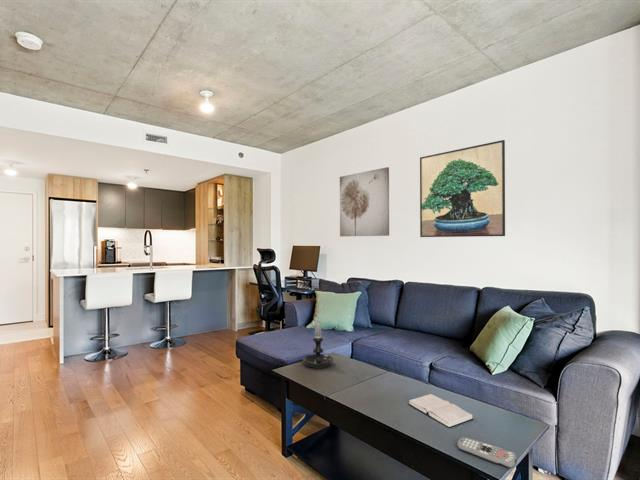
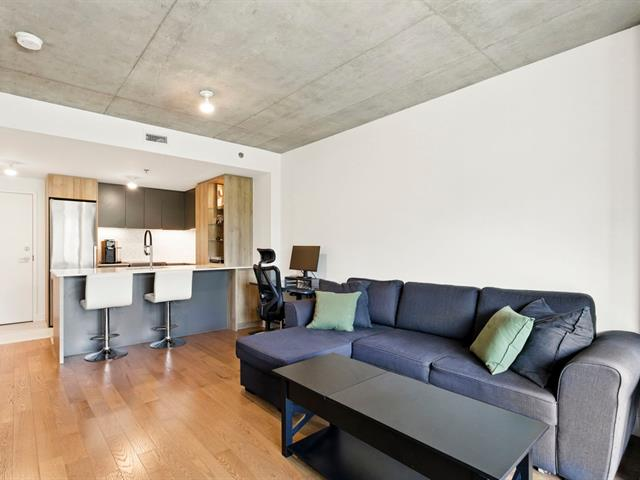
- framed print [419,139,506,238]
- remote control [456,436,518,469]
- hardback book [408,393,474,429]
- wall art [339,166,390,237]
- candle holder [302,321,334,369]
